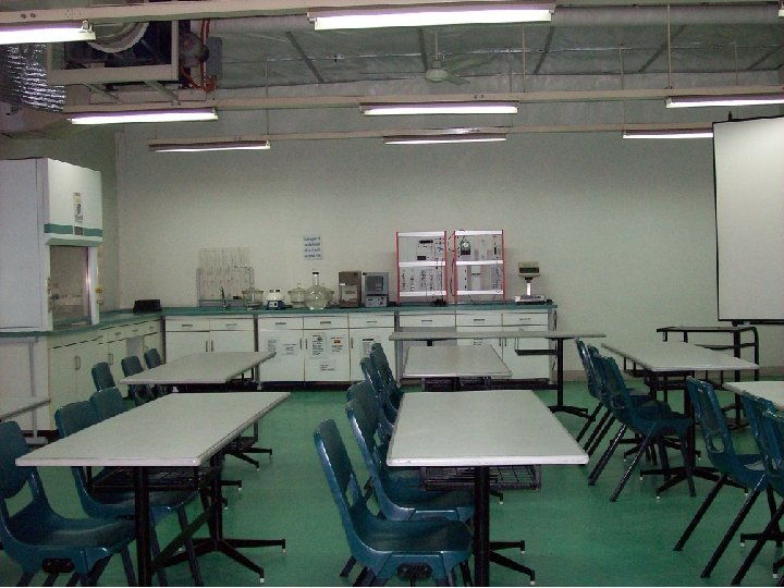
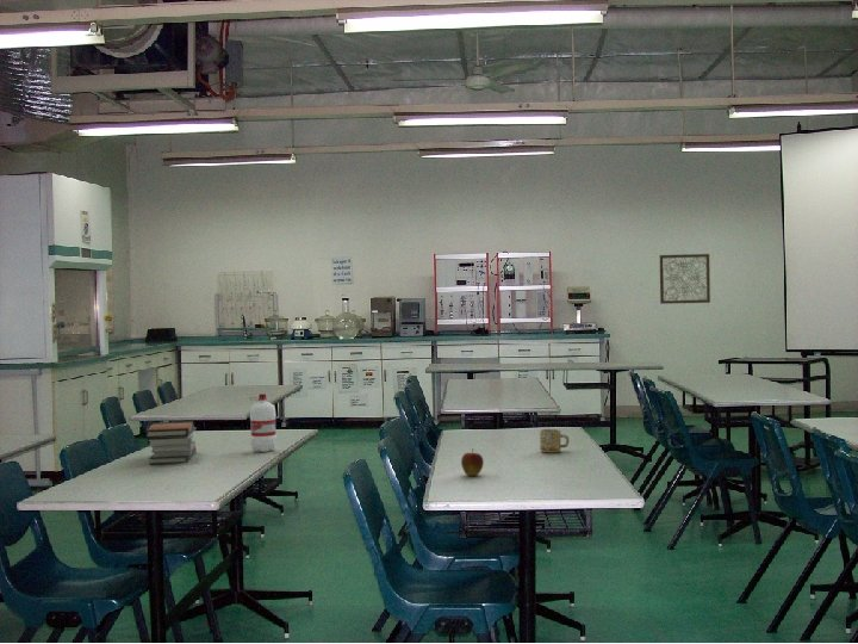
+ book stack [144,420,198,465]
+ apple [460,447,485,477]
+ wall art [659,253,711,305]
+ water bottle [248,392,278,453]
+ mug [539,428,571,453]
